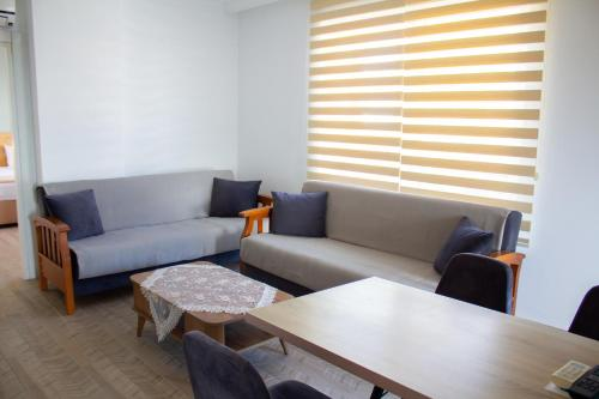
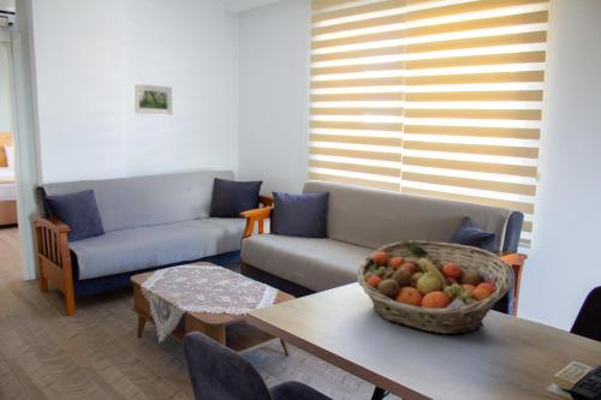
+ fruit basket [356,239,513,335]
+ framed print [131,83,173,117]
